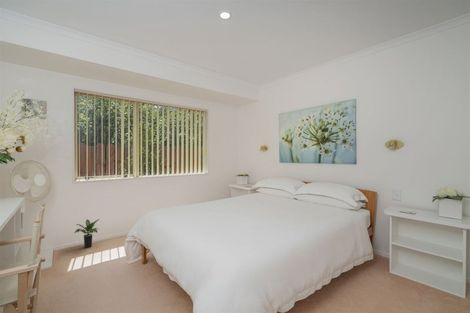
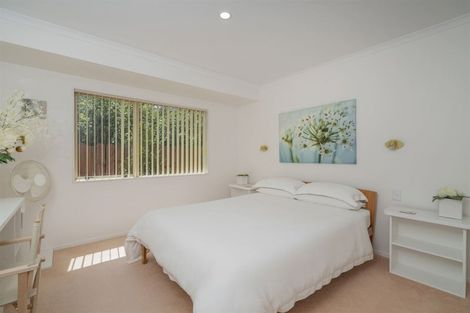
- potted plant [74,218,100,249]
